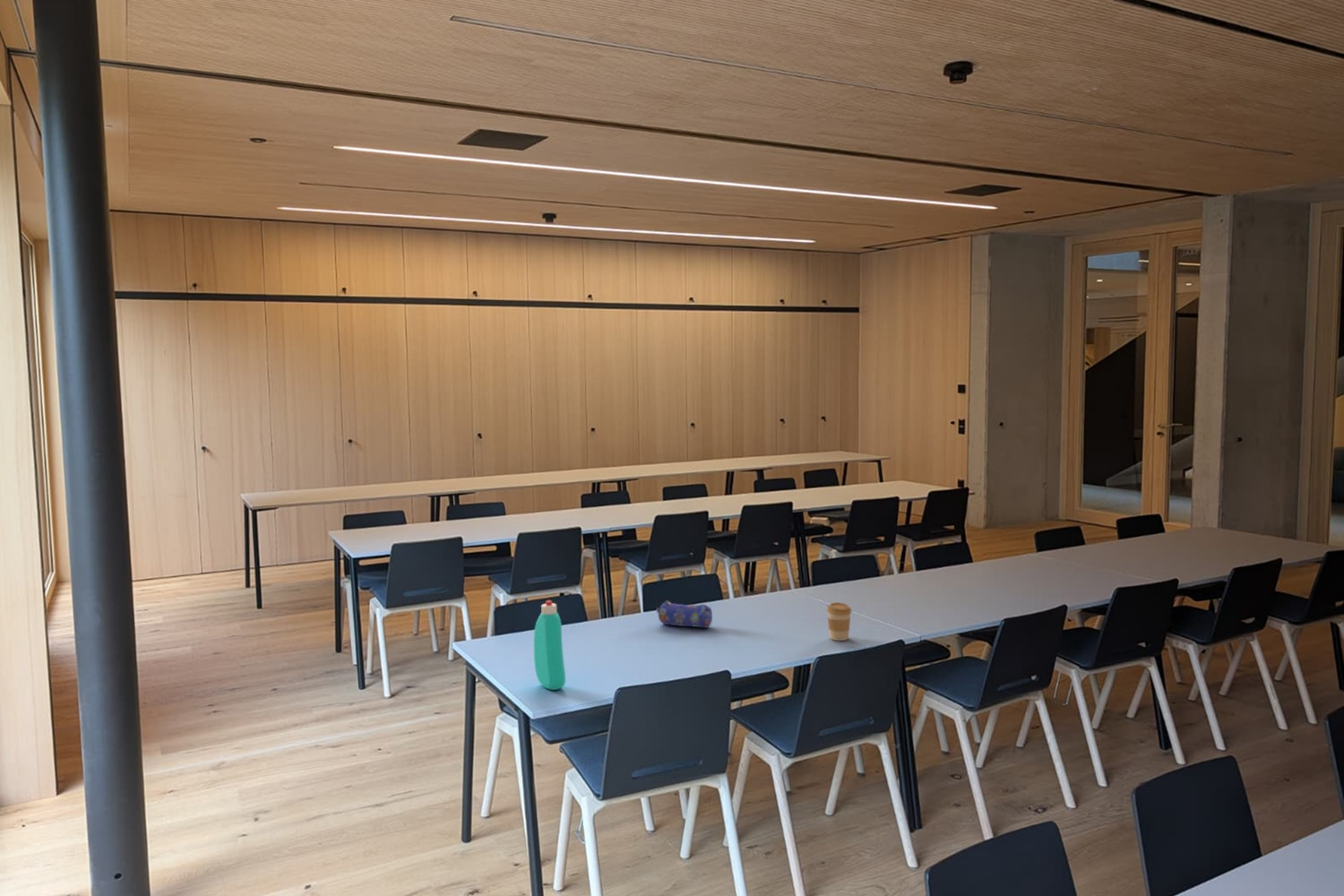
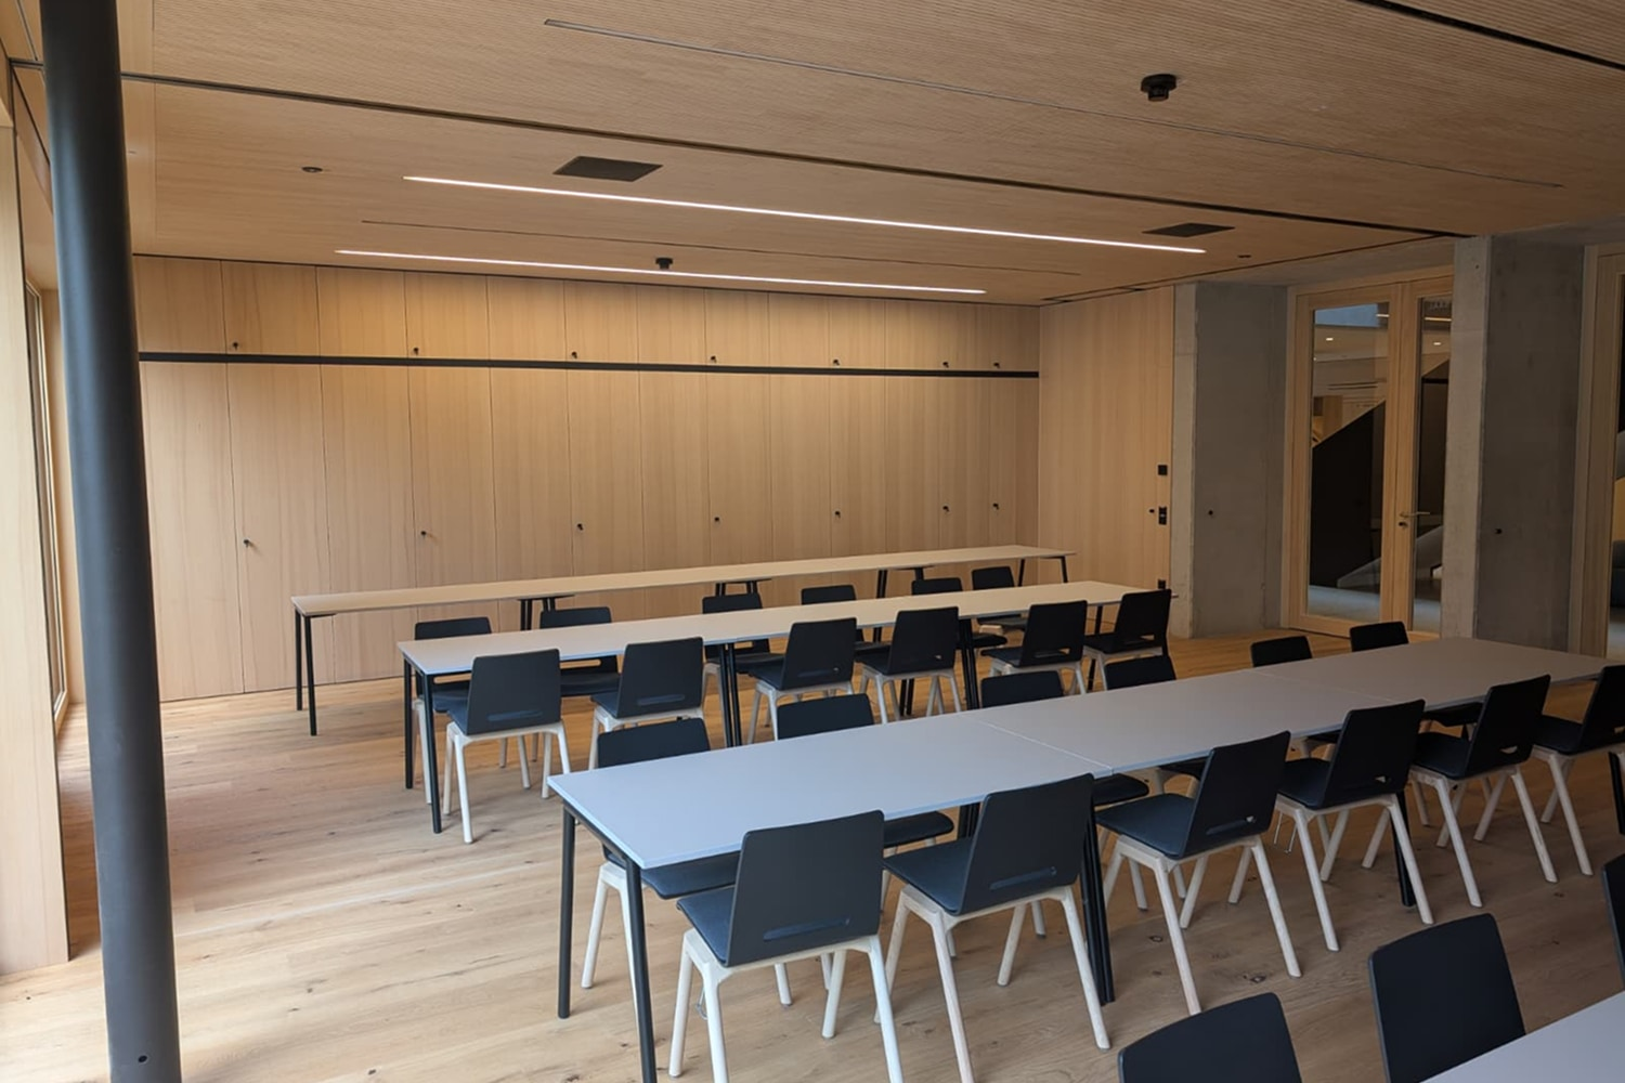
- coffee cup [826,601,853,642]
- bottle [533,599,566,691]
- pencil case [655,599,713,629]
